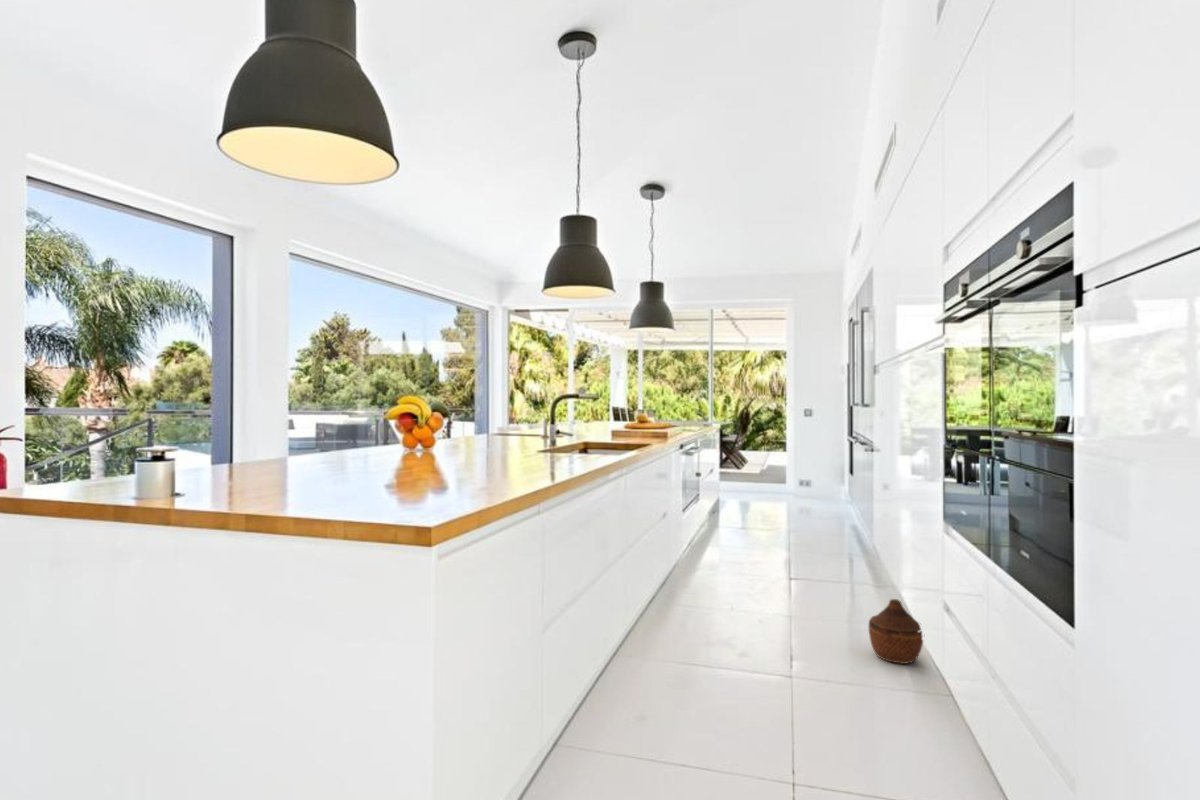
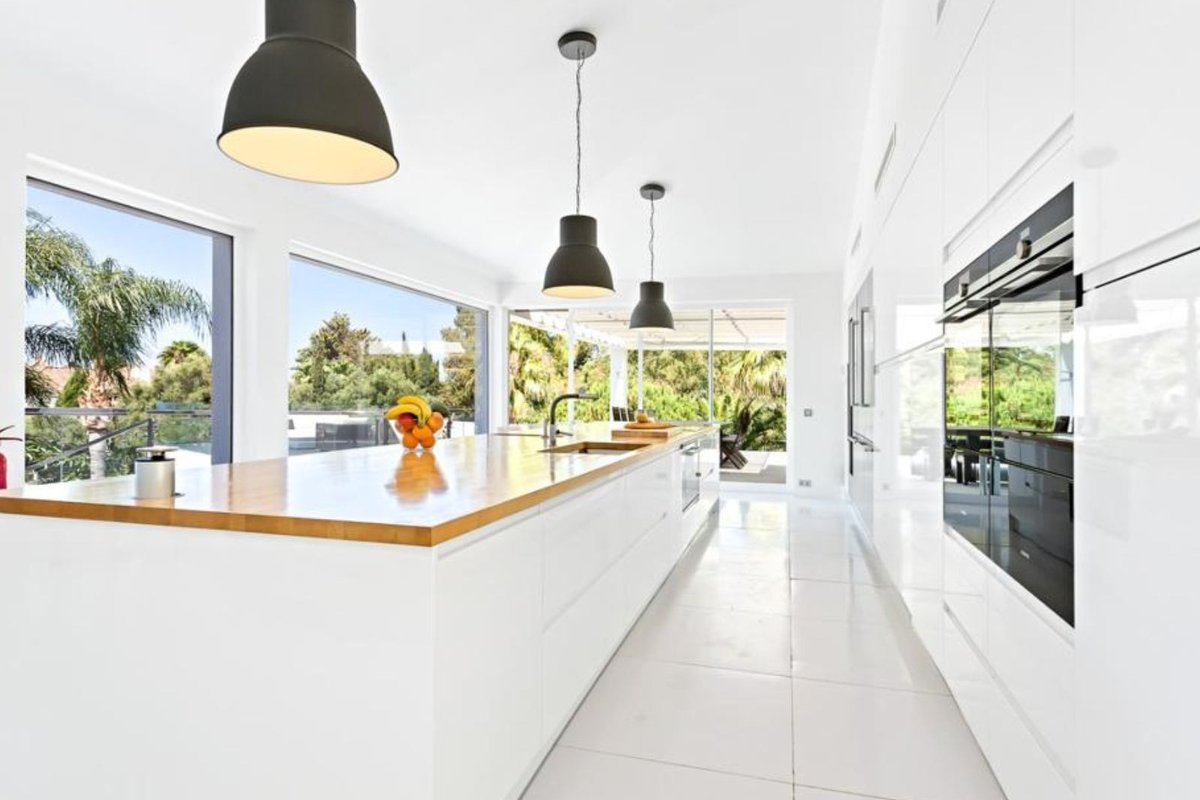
- woven basket [867,598,924,665]
